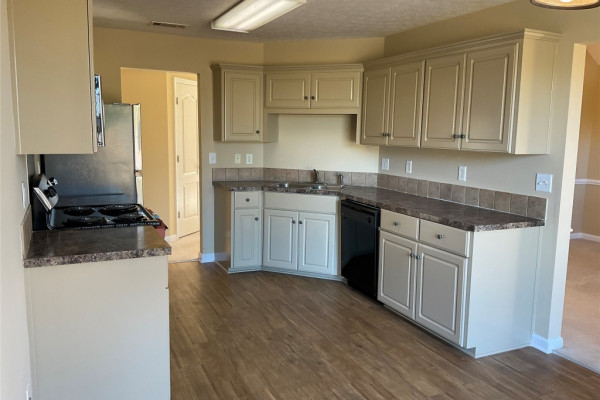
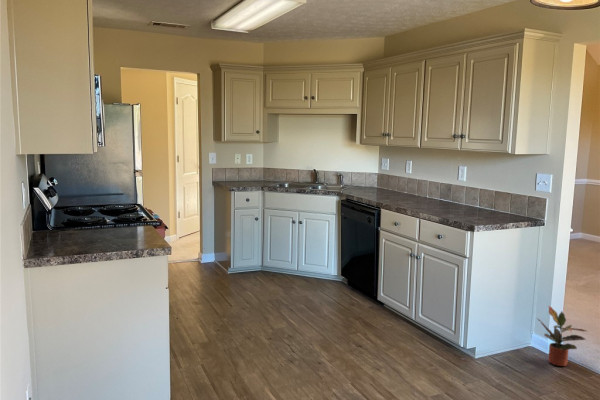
+ potted plant [536,305,589,367]
